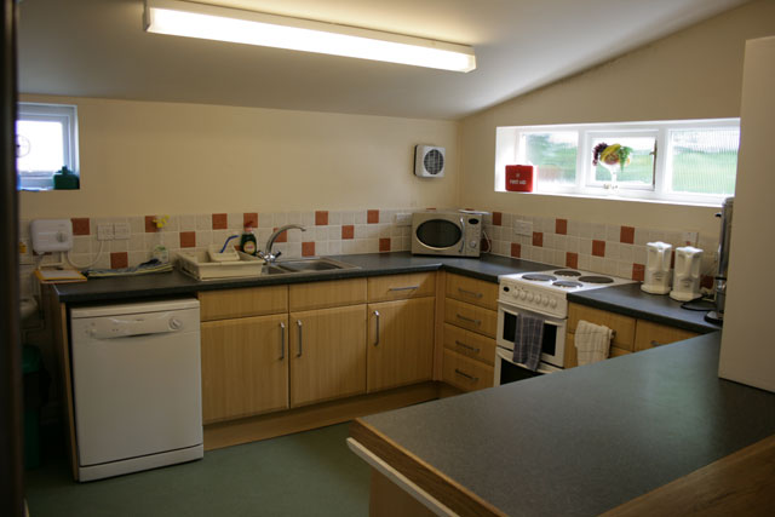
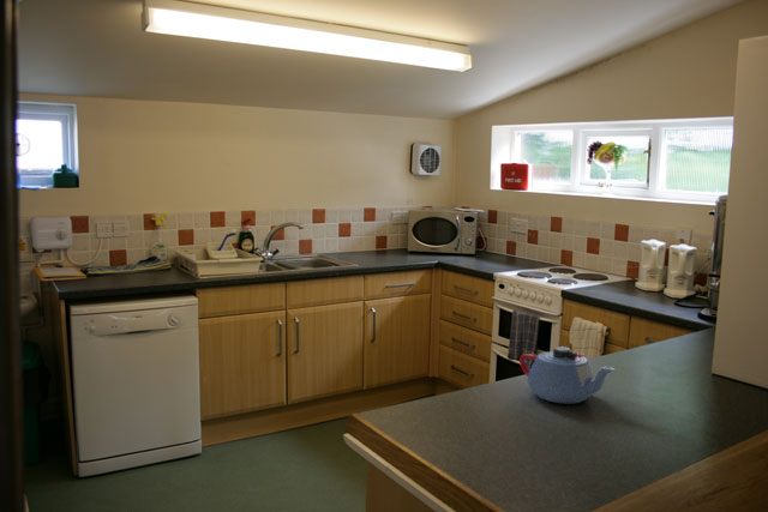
+ teapot [518,345,617,404]
